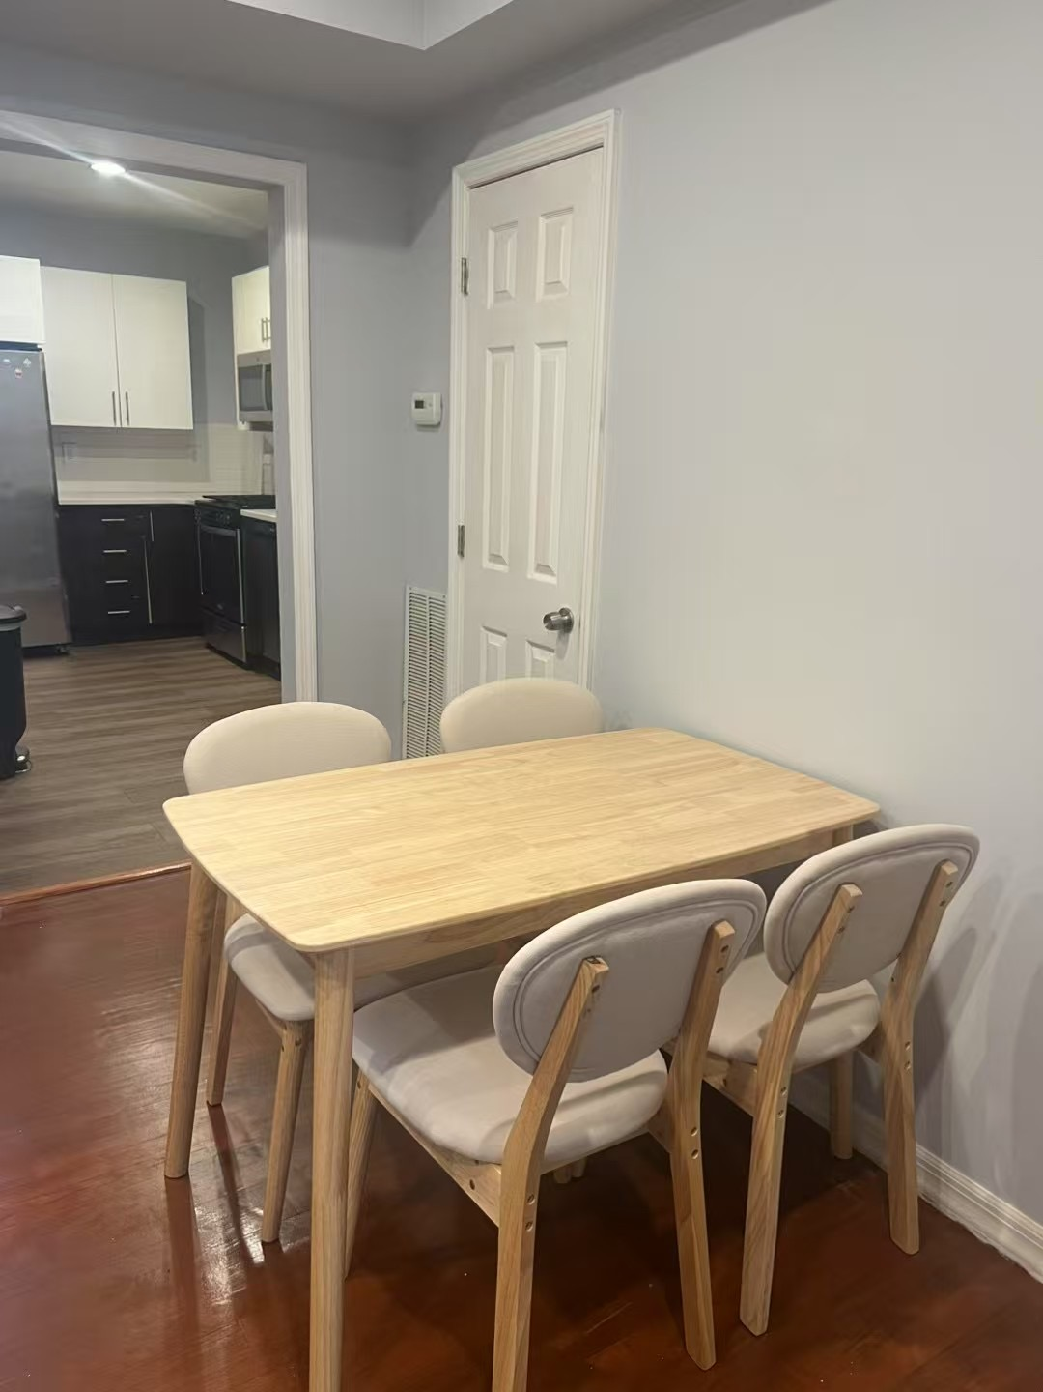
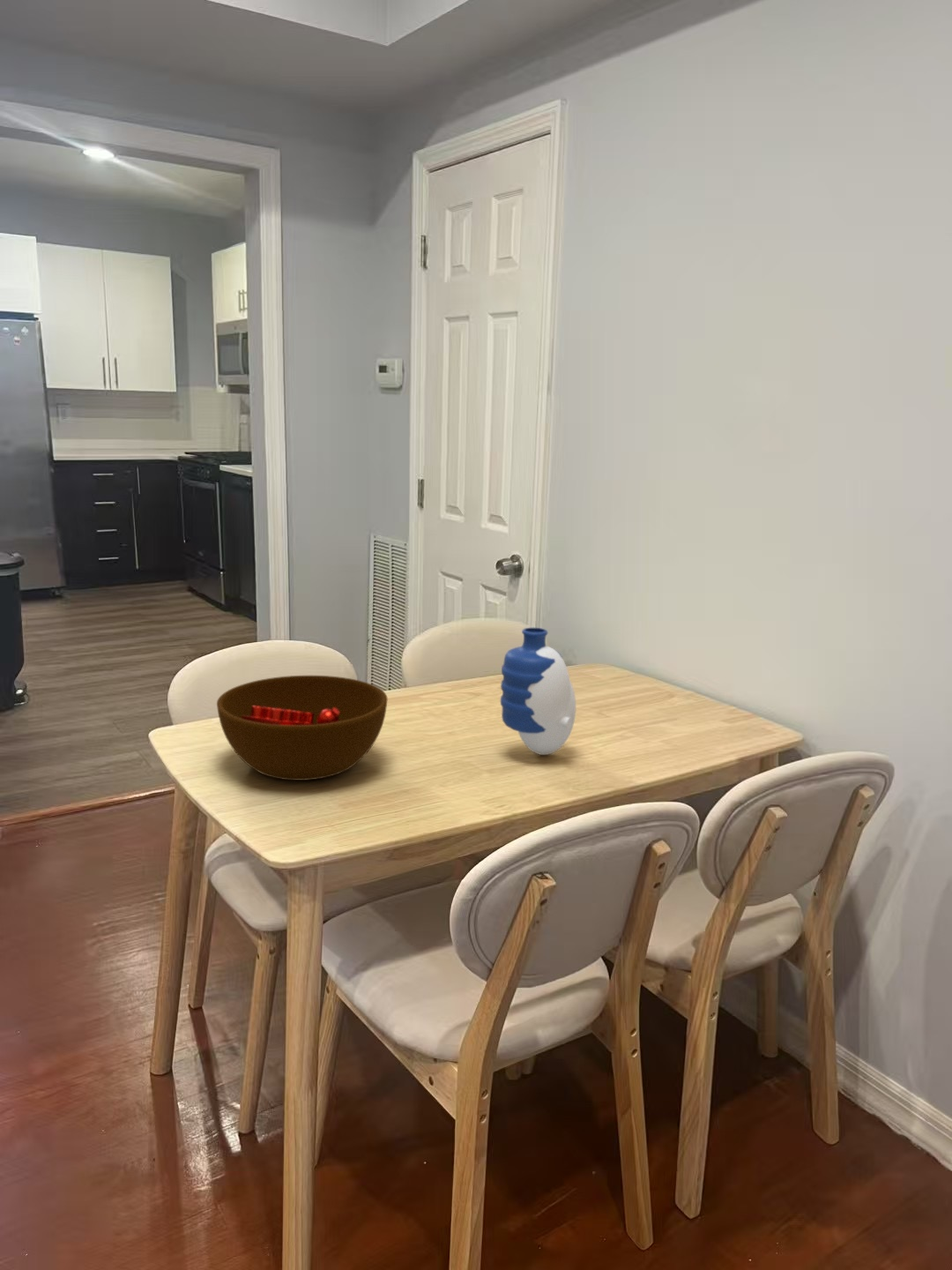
+ vase [500,627,576,756]
+ bowl [216,675,389,781]
